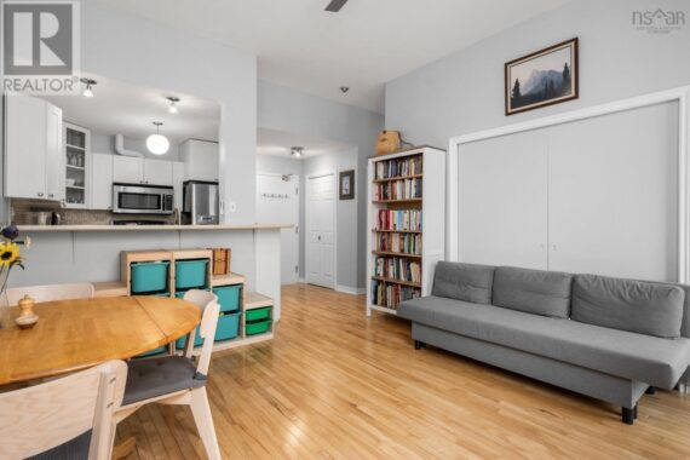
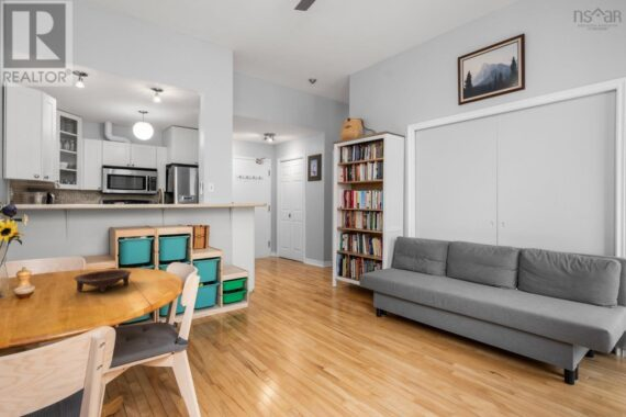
+ bowl [72,269,132,293]
